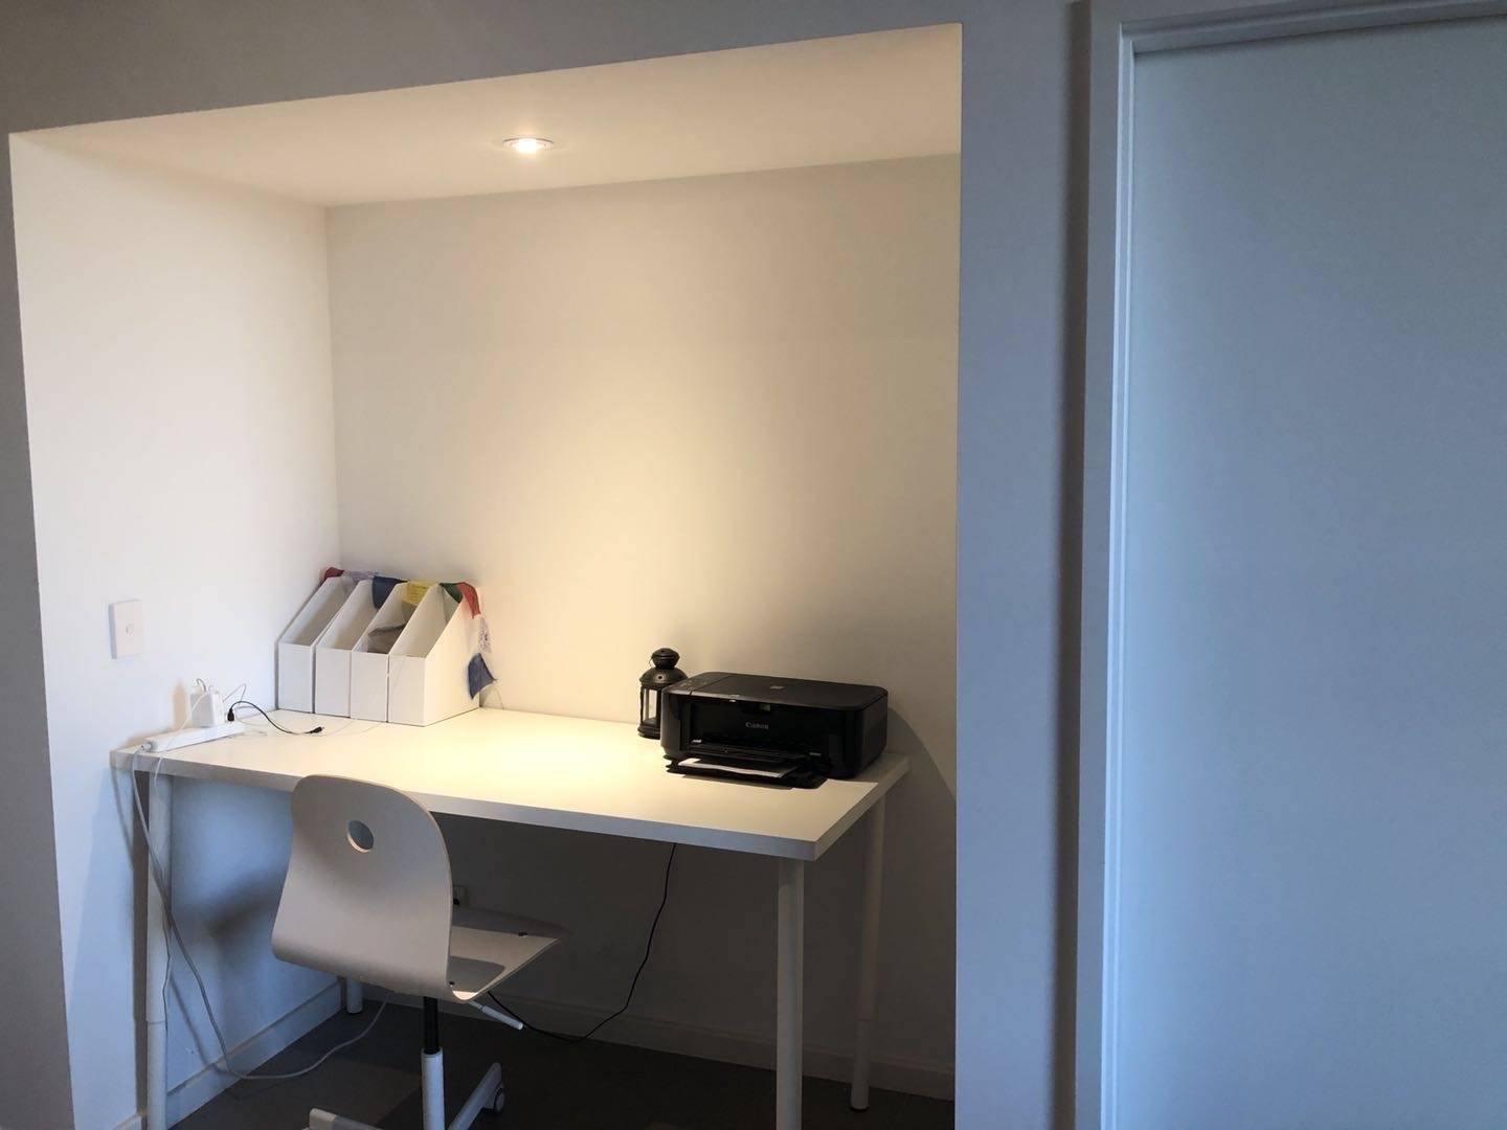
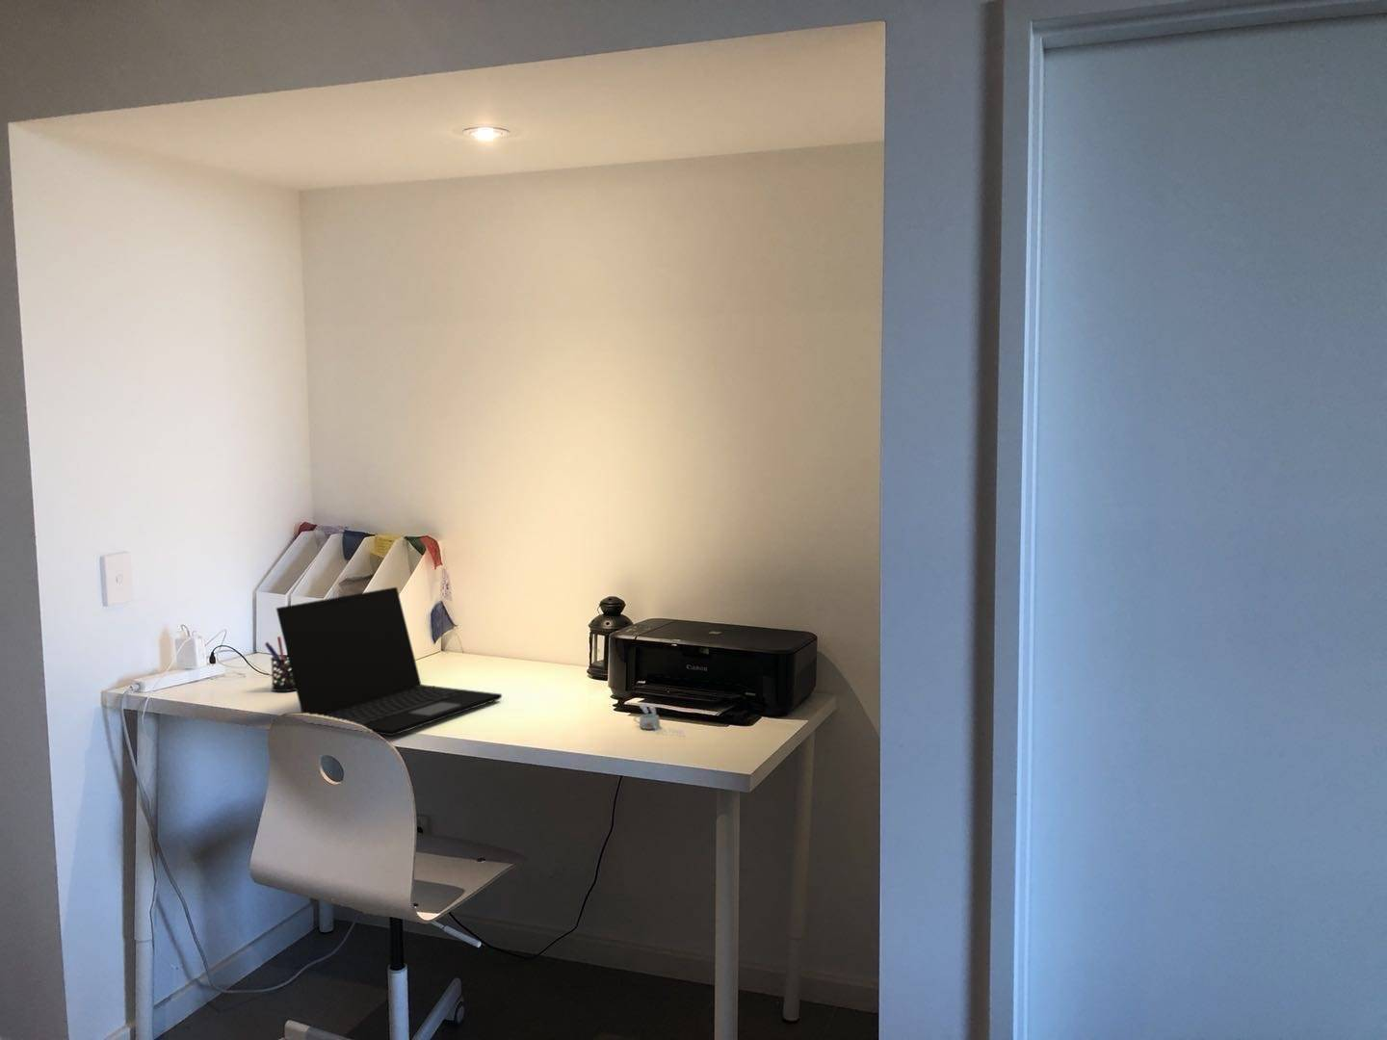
+ laptop [275,587,502,736]
+ cup [632,702,685,735]
+ pen holder [264,636,296,693]
